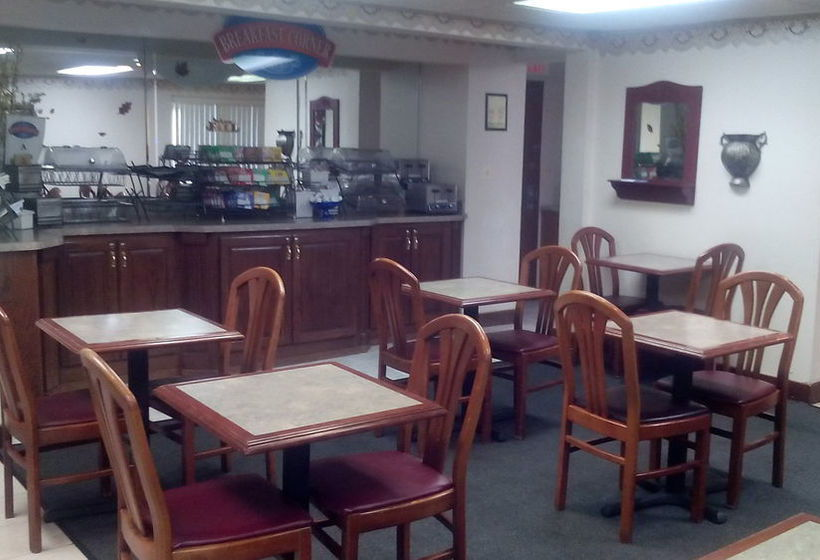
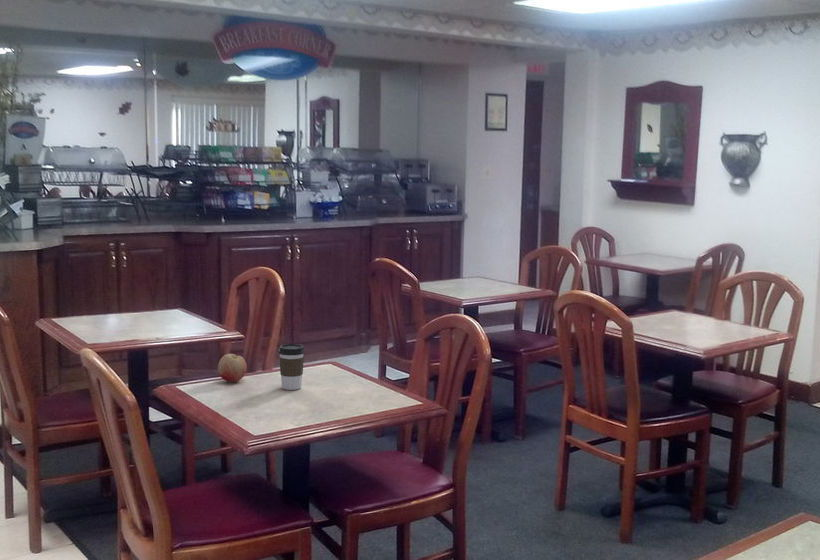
+ fruit [217,353,248,383]
+ coffee cup [278,343,306,391]
